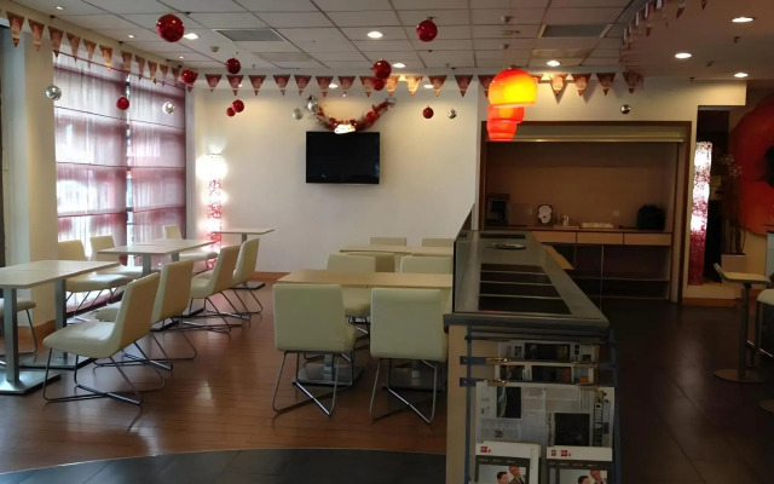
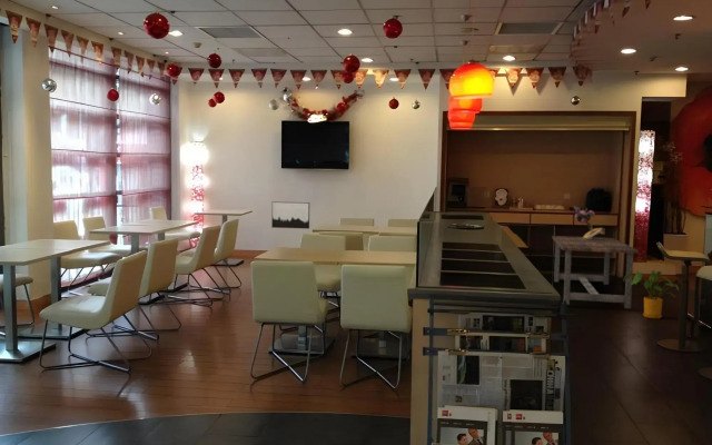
+ dining table [551,235,640,309]
+ house plant [623,269,680,319]
+ bouquet [573,205,606,240]
+ wall art [270,200,310,230]
